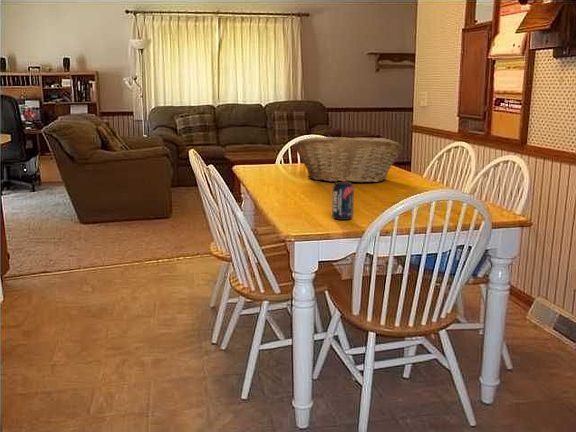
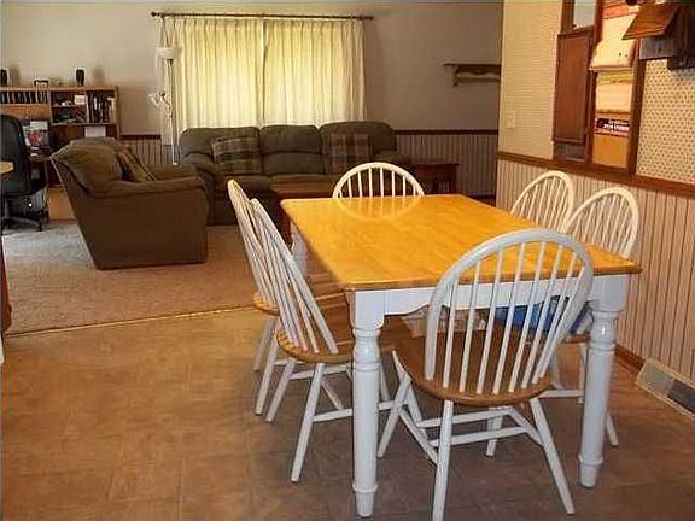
- beverage can [331,181,355,221]
- fruit basket [292,136,403,184]
